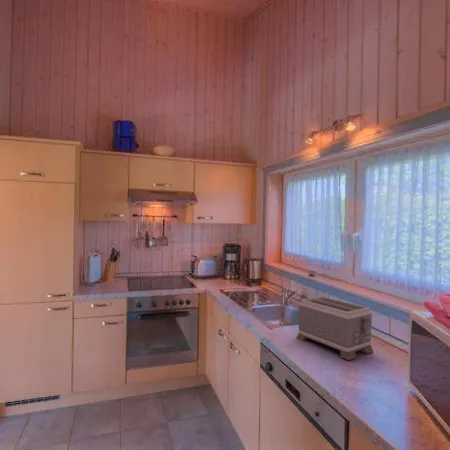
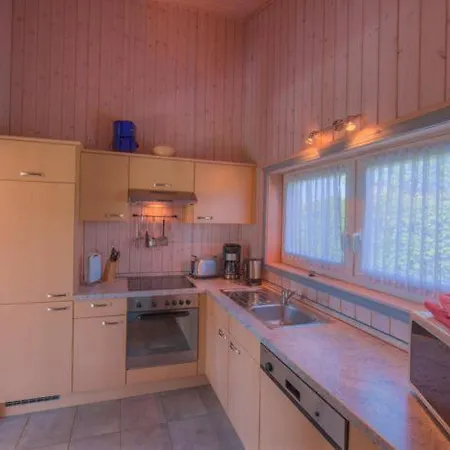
- toaster [295,295,374,361]
